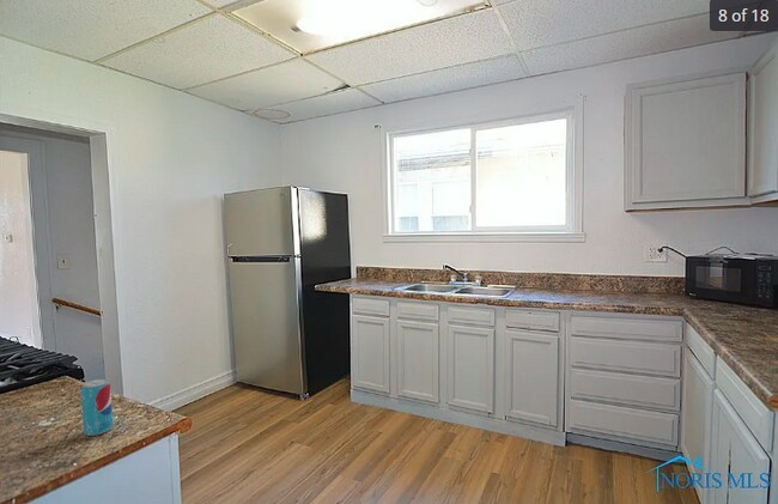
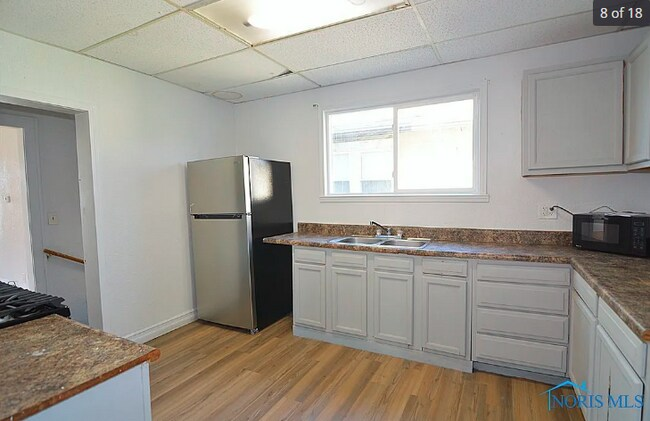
- beverage can [80,378,114,437]
